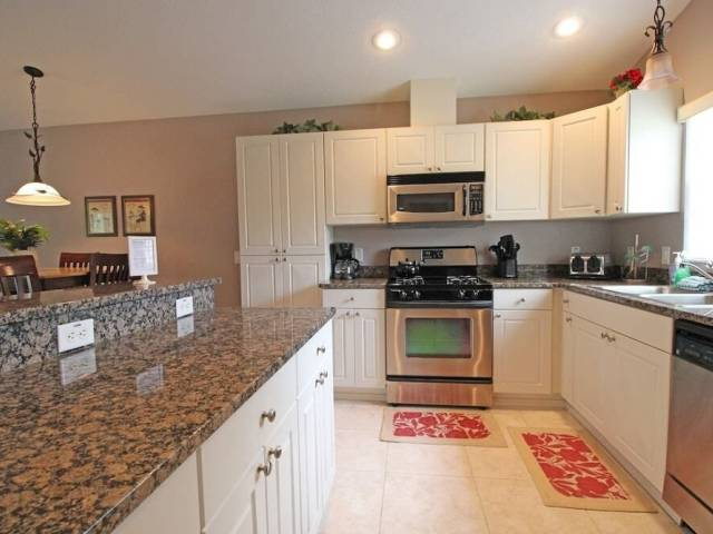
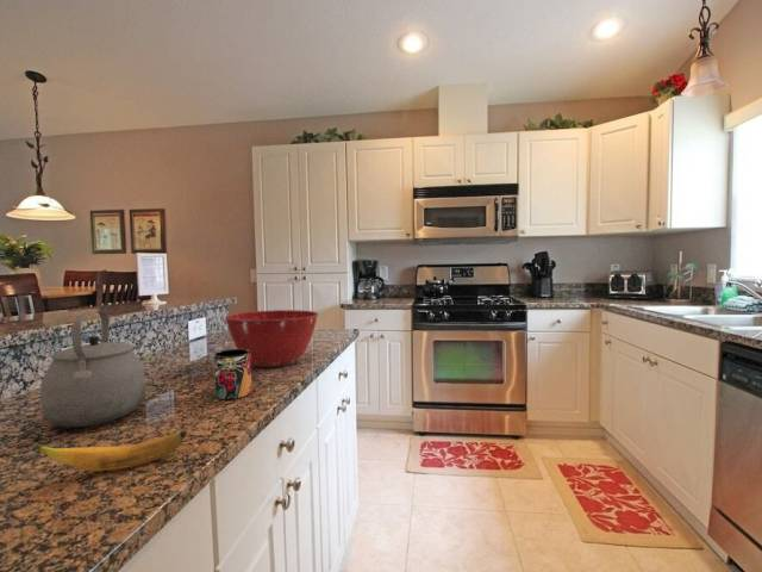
+ tea kettle [39,310,146,428]
+ banana [36,429,188,472]
+ mug [212,348,252,400]
+ mixing bowl [224,309,319,368]
